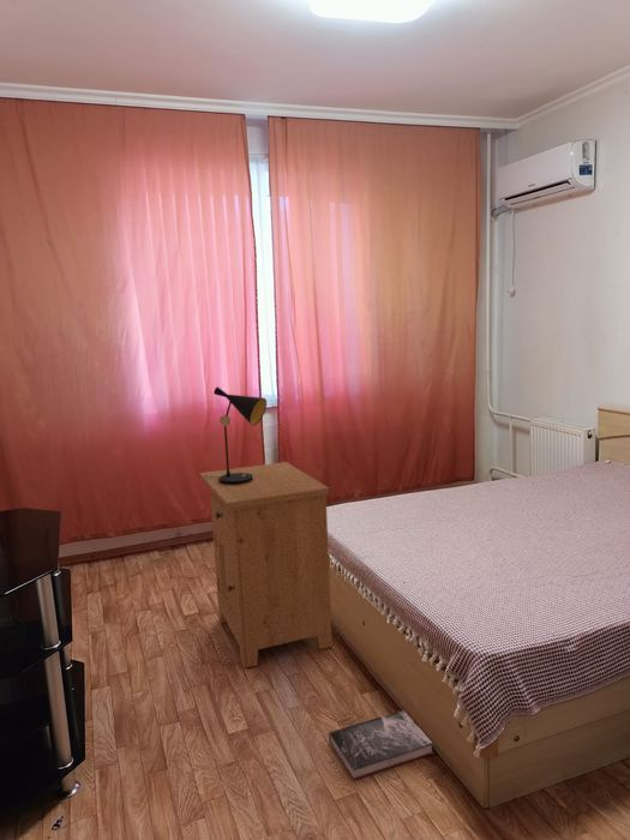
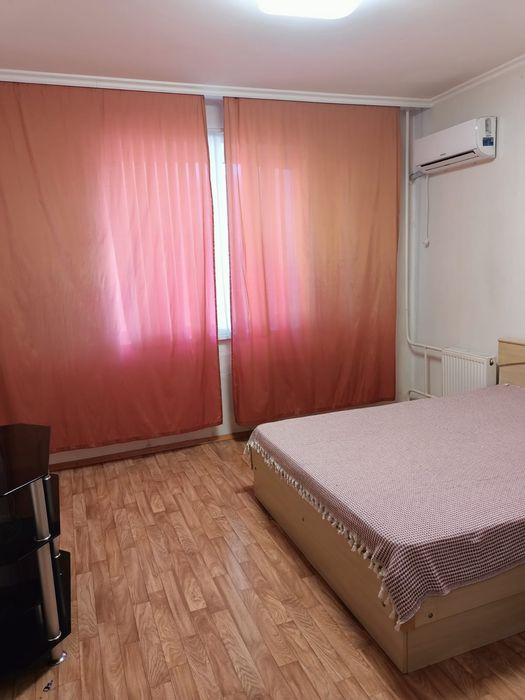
- nightstand [198,461,334,670]
- book [328,709,434,781]
- table lamp [209,386,268,485]
